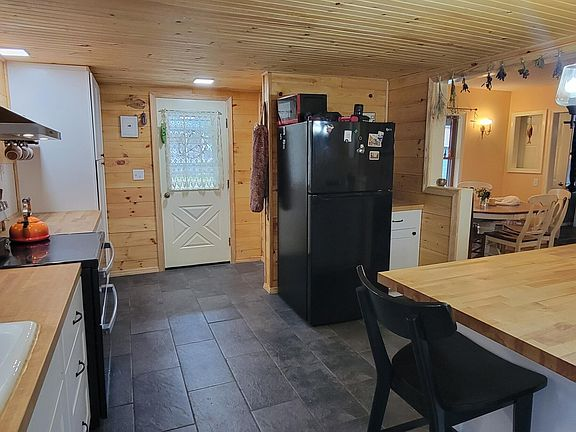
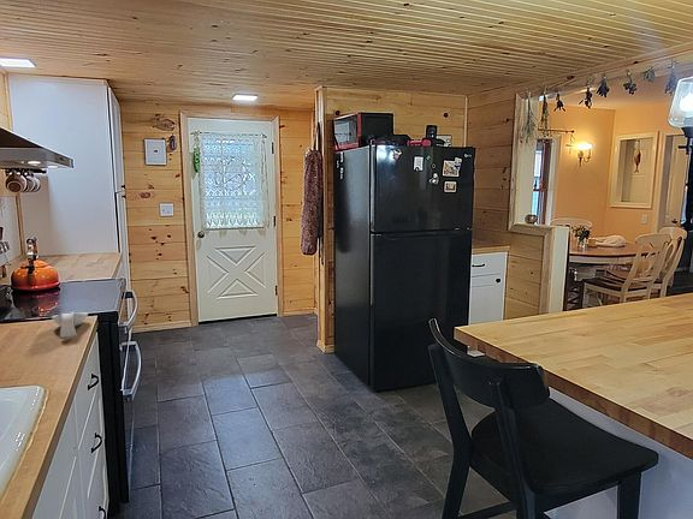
+ spoon rest [51,311,89,339]
